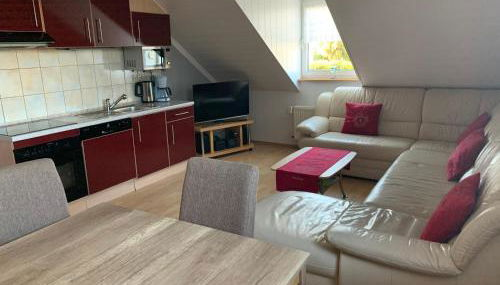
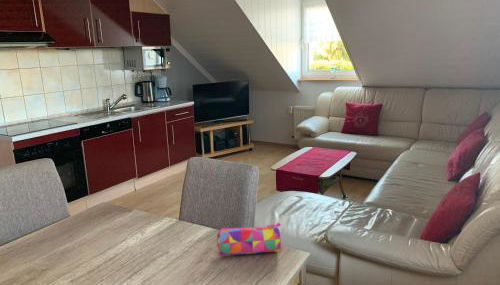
+ pencil case [216,221,282,257]
